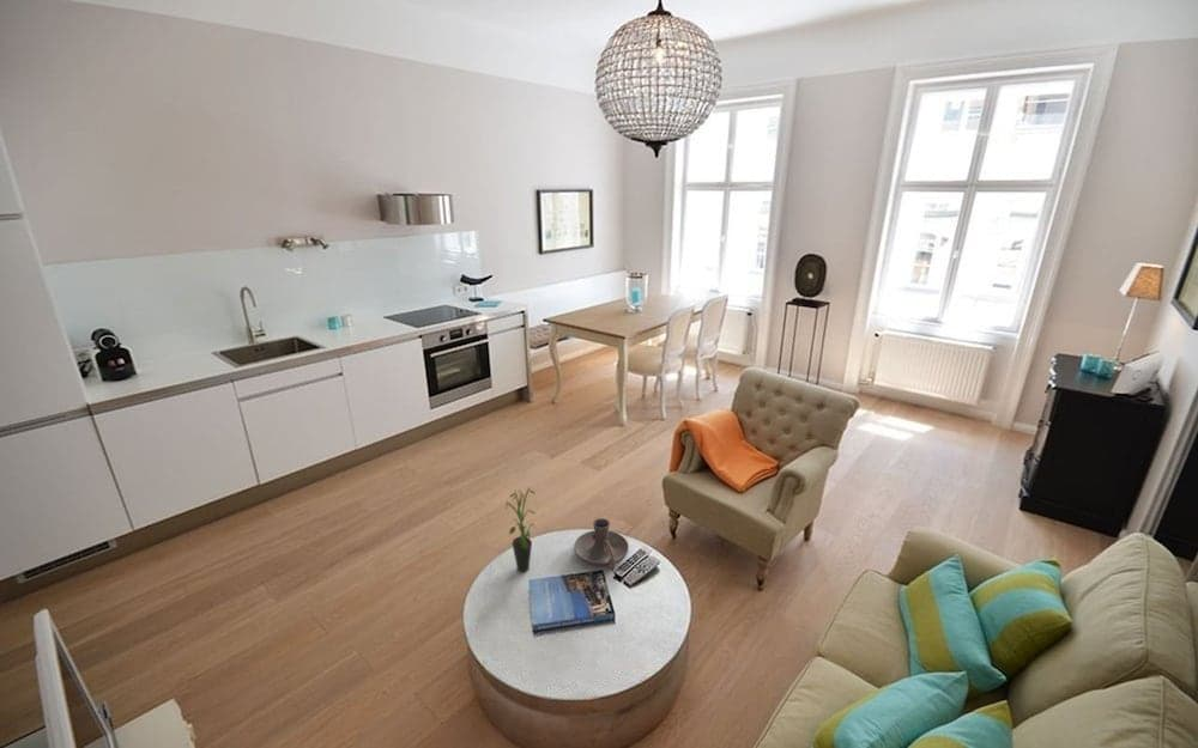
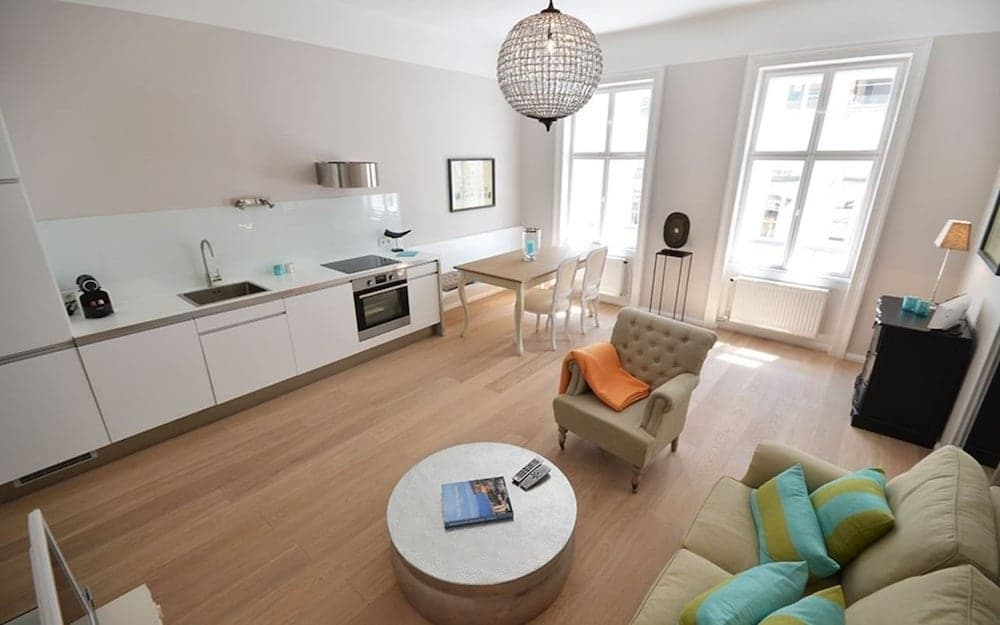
- candle holder [573,517,630,572]
- potted plant [504,486,541,573]
